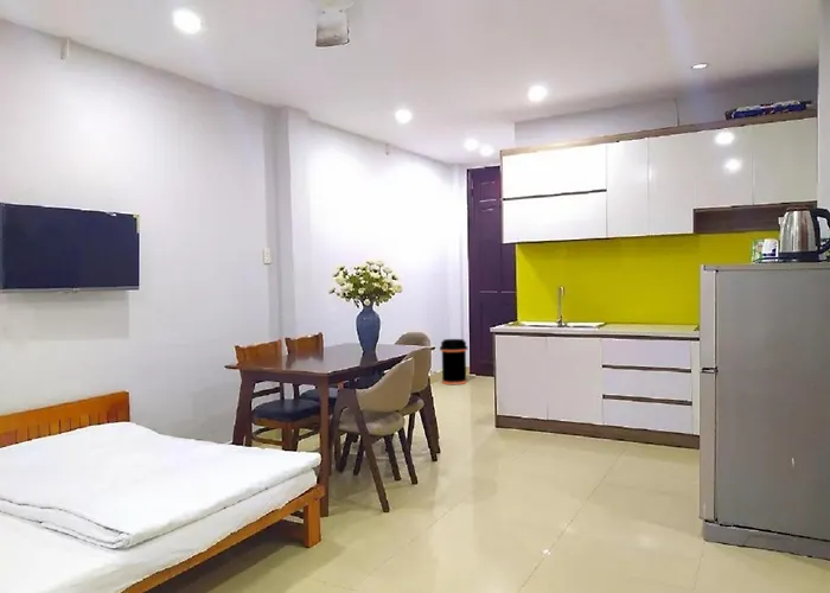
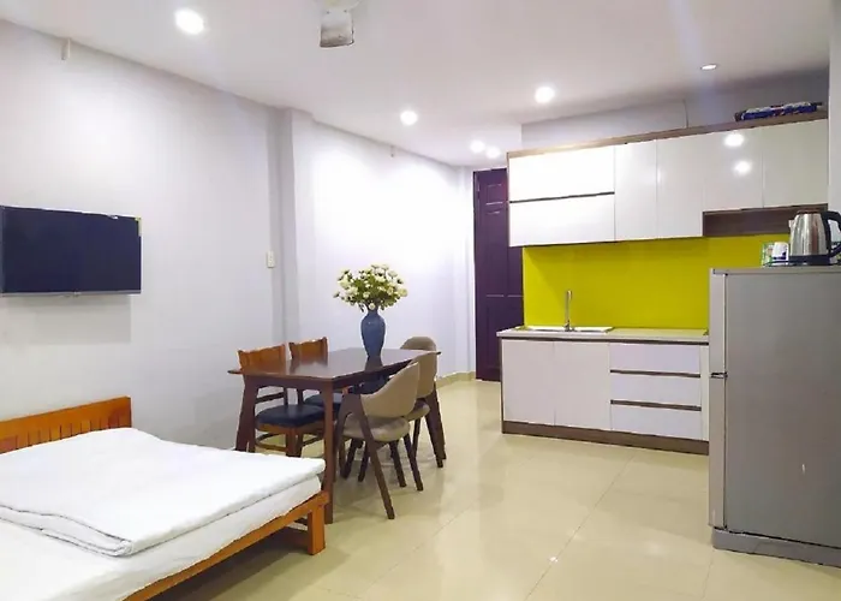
- trash can [439,338,468,385]
